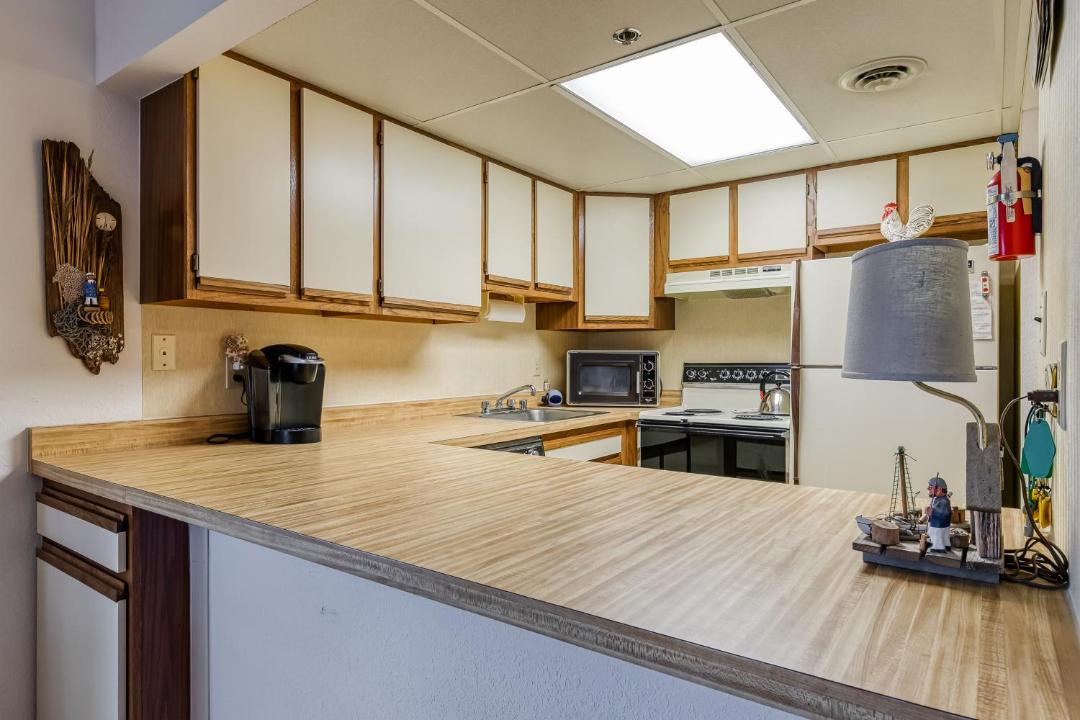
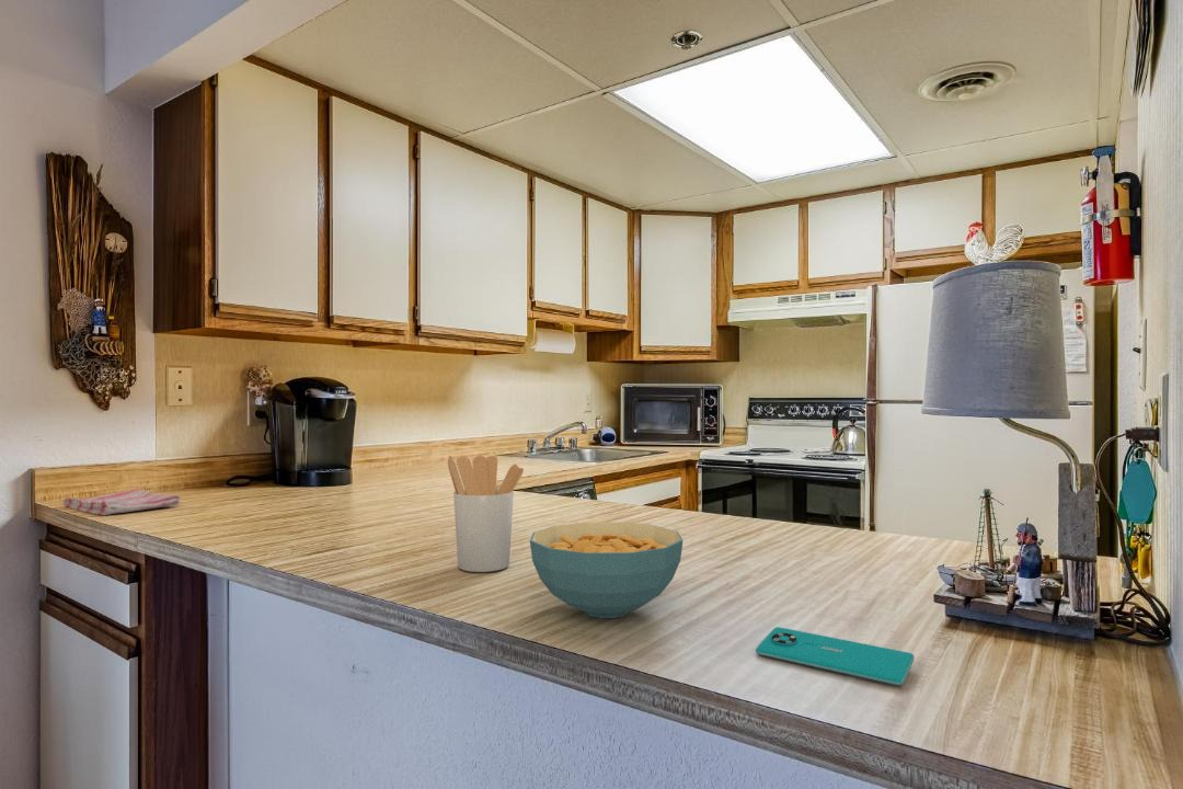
+ utensil holder [447,455,525,573]
+ dish towel [61,489,182,516]
+ smartphone [755,626,916,686]
+ cereal bowl [529,522,684,619]
